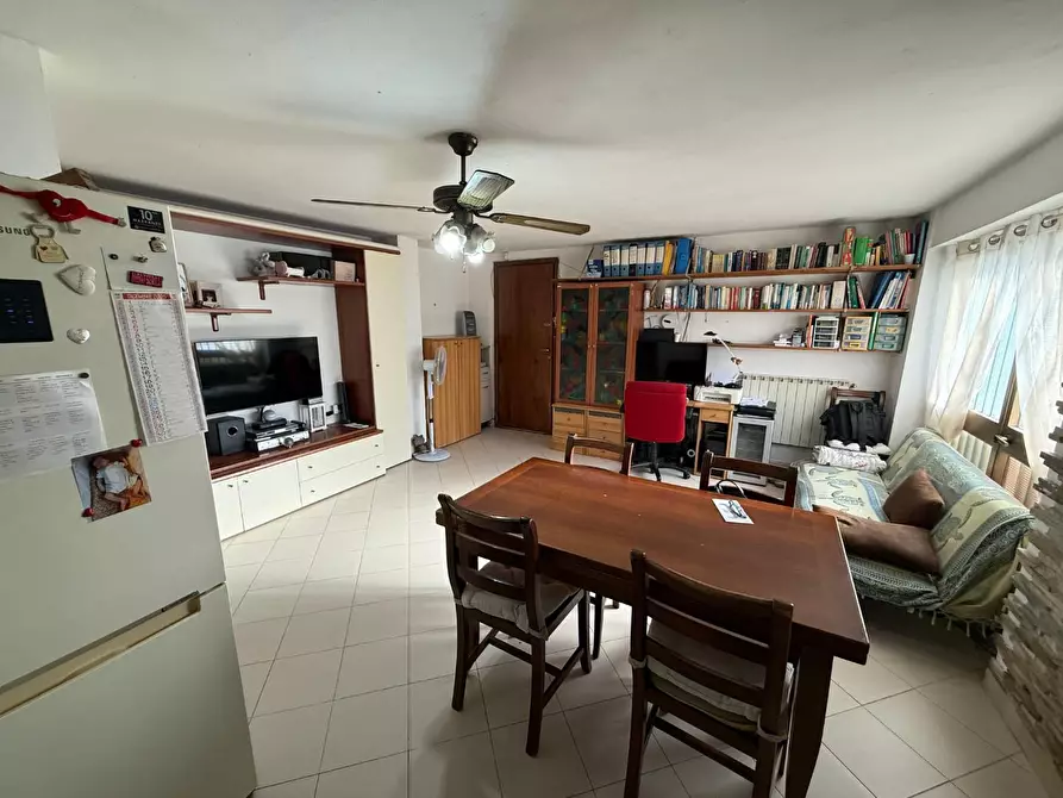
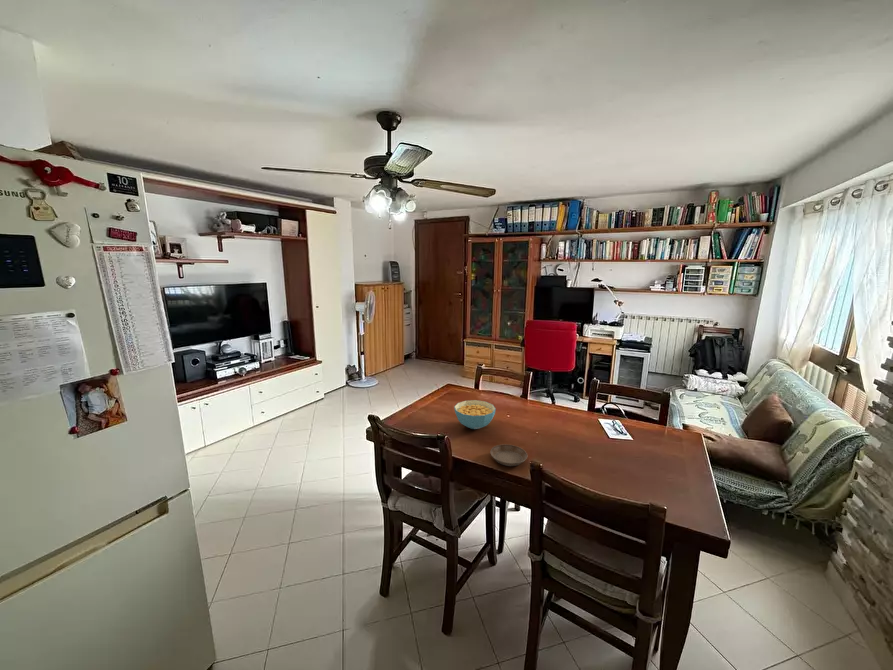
+ saucer [489,444,528,467]
+ cereal bowl [453,399,497,430]
